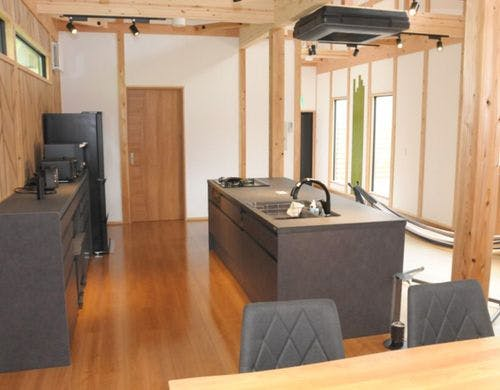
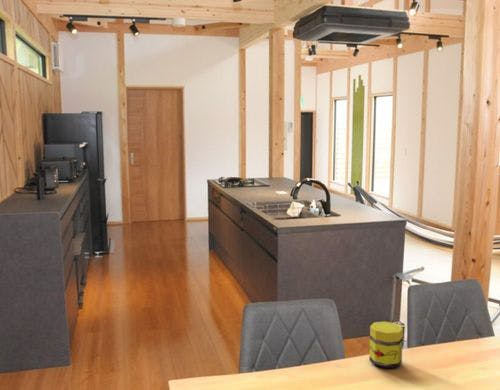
+ jar [368,321,404,369]
